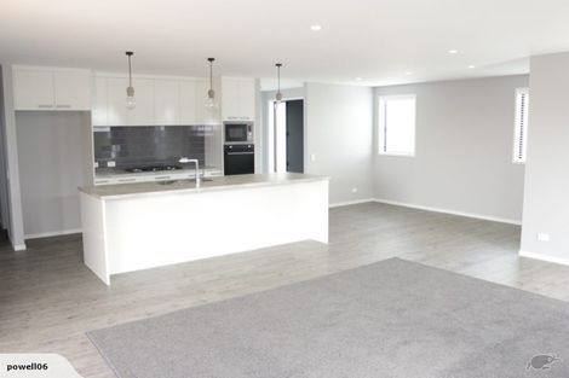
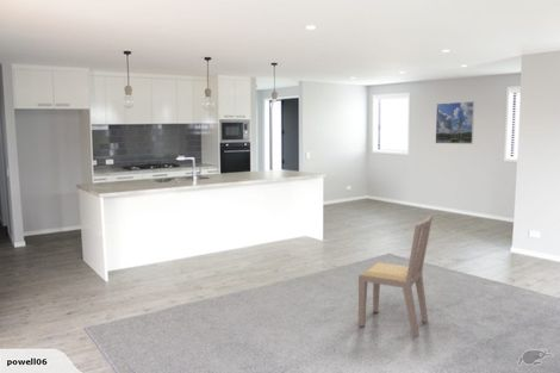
+ dining chair [357,215,434,337]
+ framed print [435,100,475,145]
